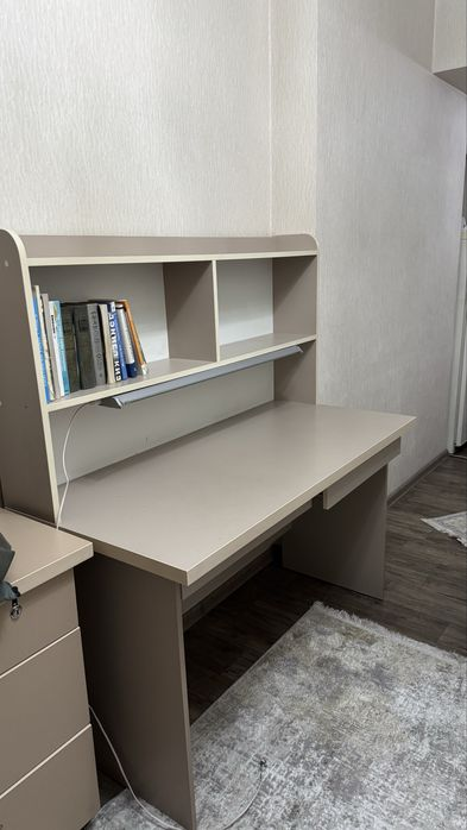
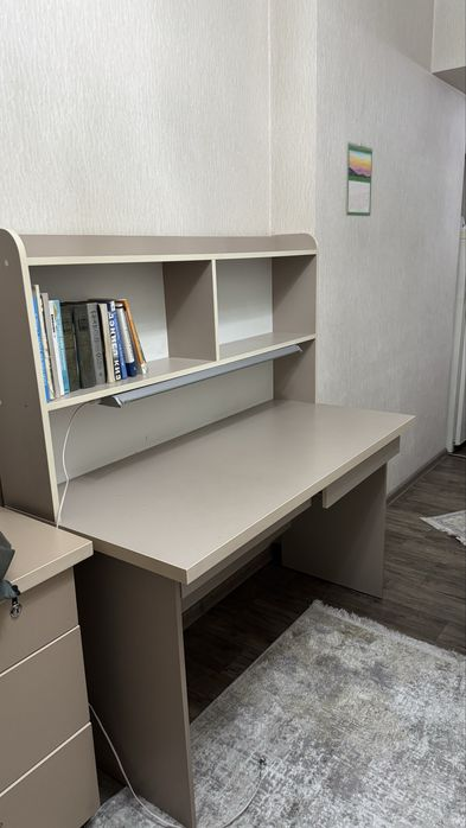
+ calendar [344,140,374,217]
